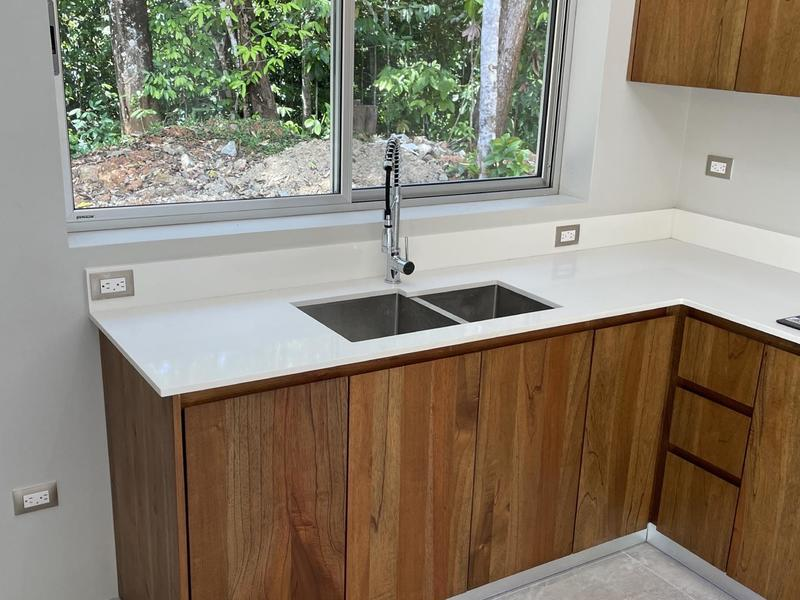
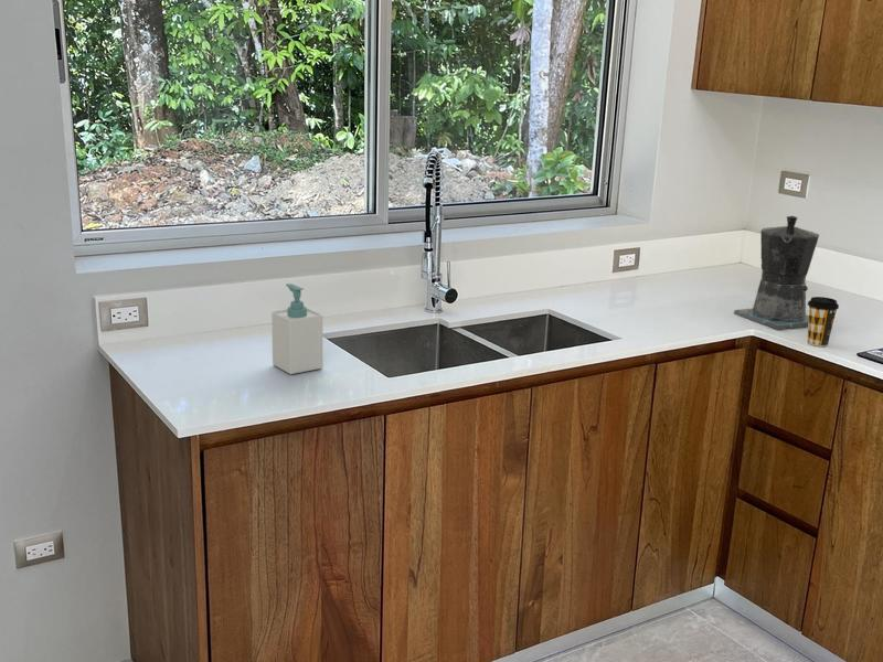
+ coffee cup [807,296,840,348]
+ coffee maker [733,215,820,331]
+ soap bottle [270,282,323,375]
